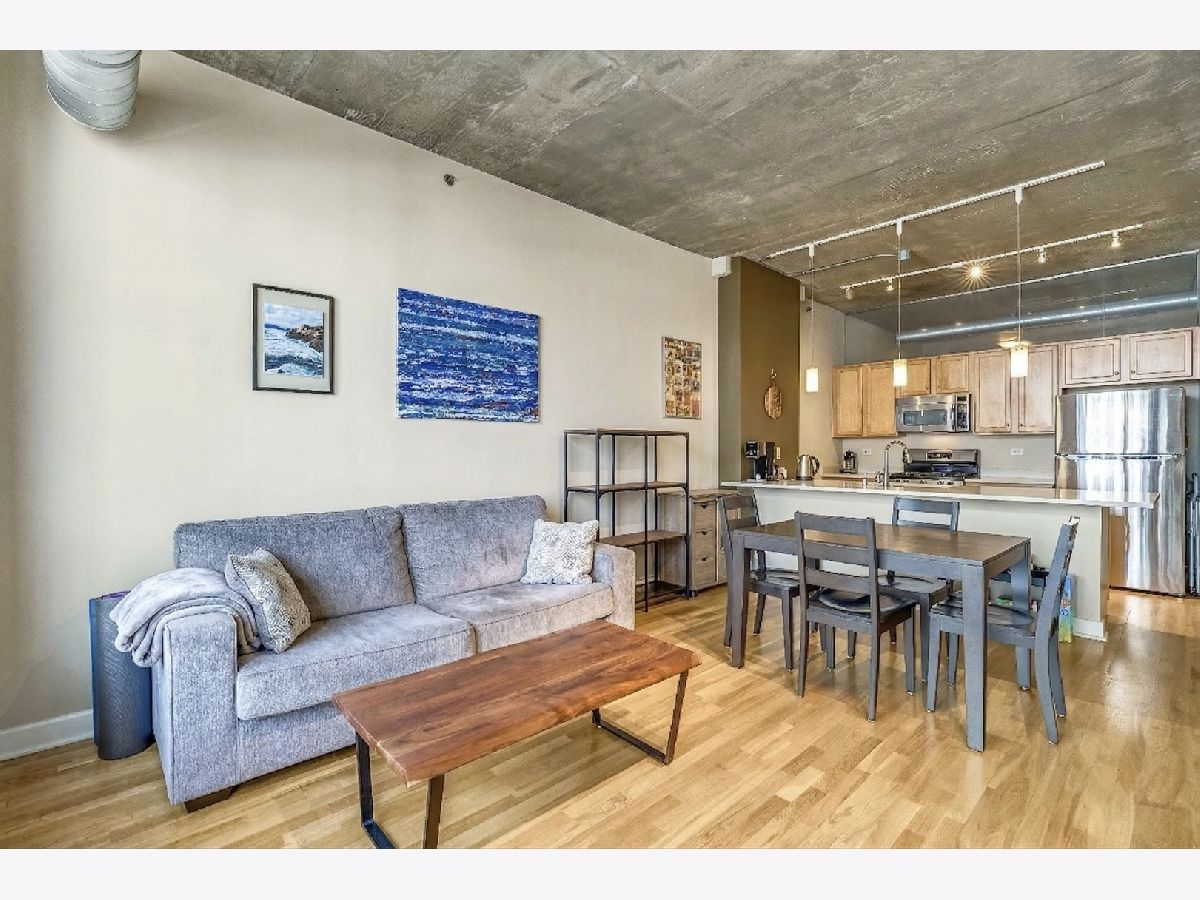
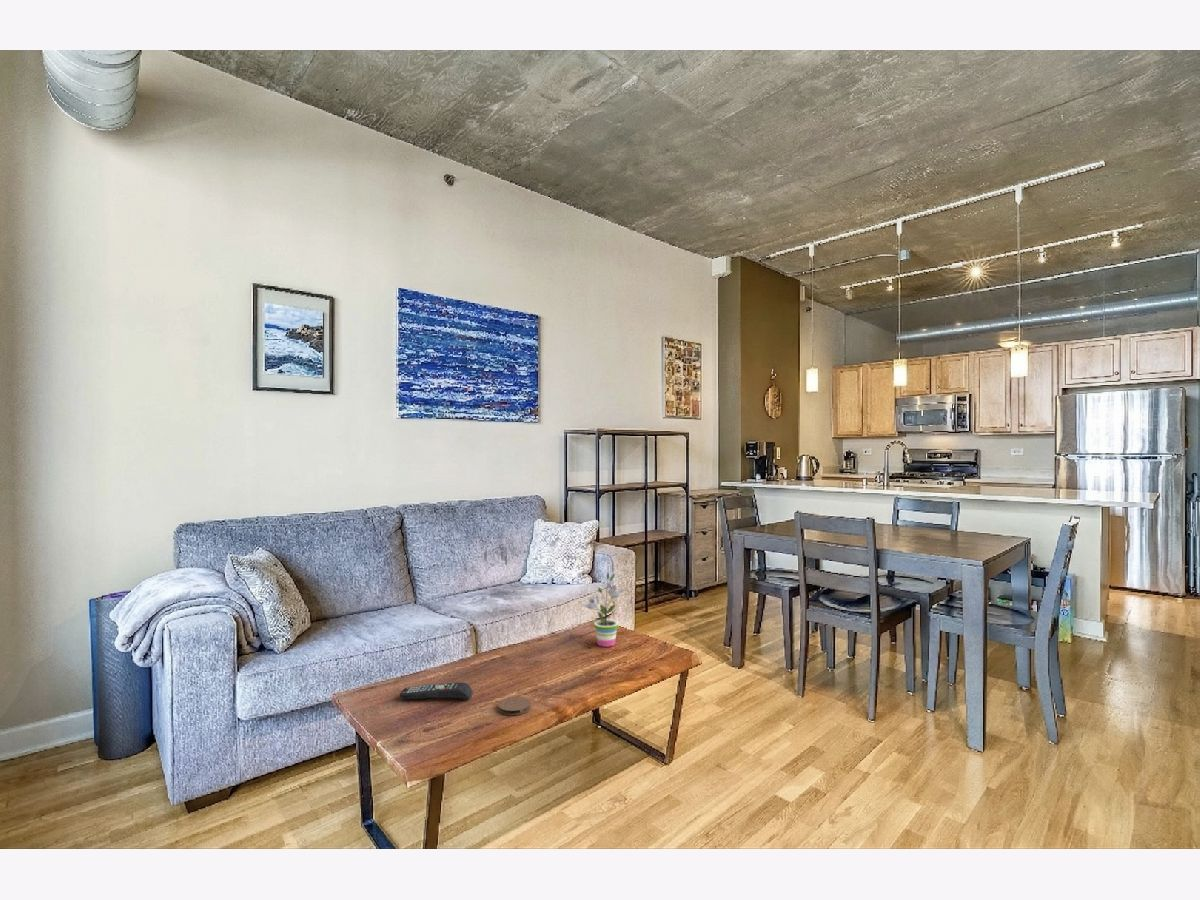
+ potted plant [582,572,625,648]
+ remote control [399,681,473,701]
+ coaster [497,695,532,716]
